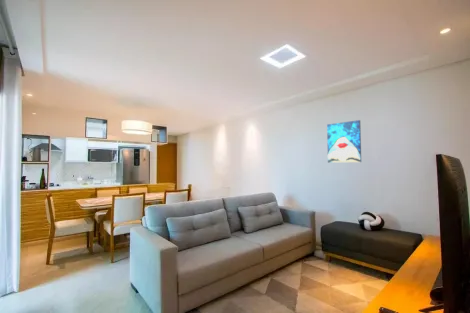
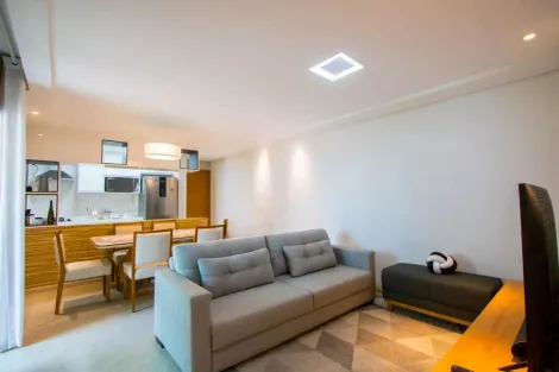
- wall art [326,119,362,163]
